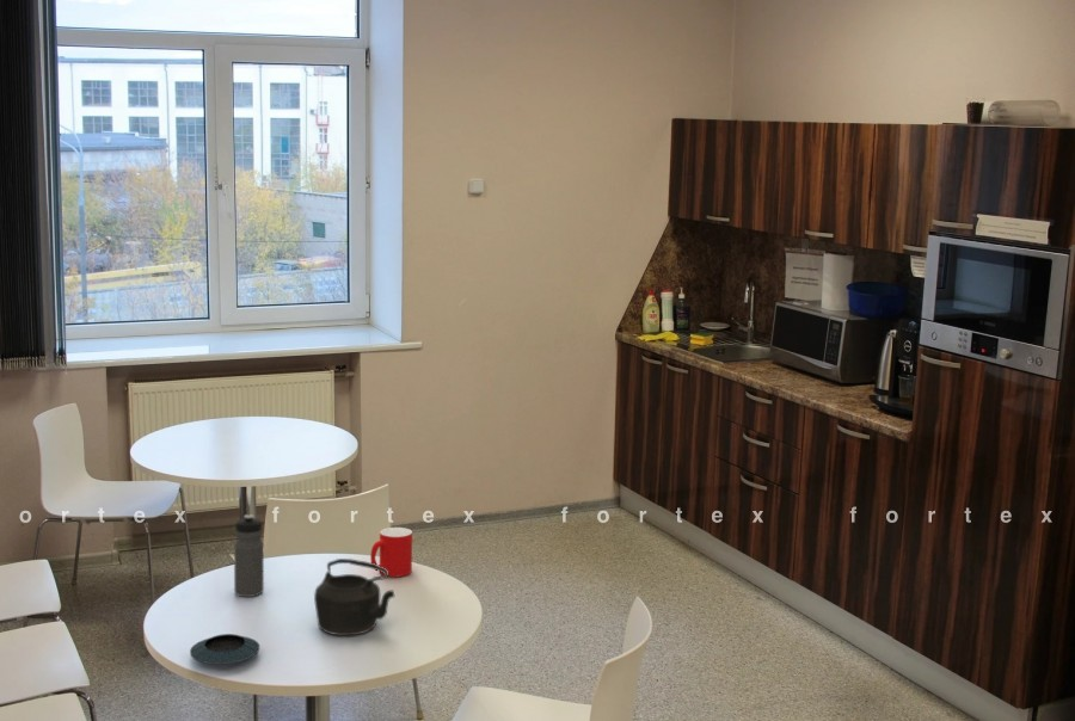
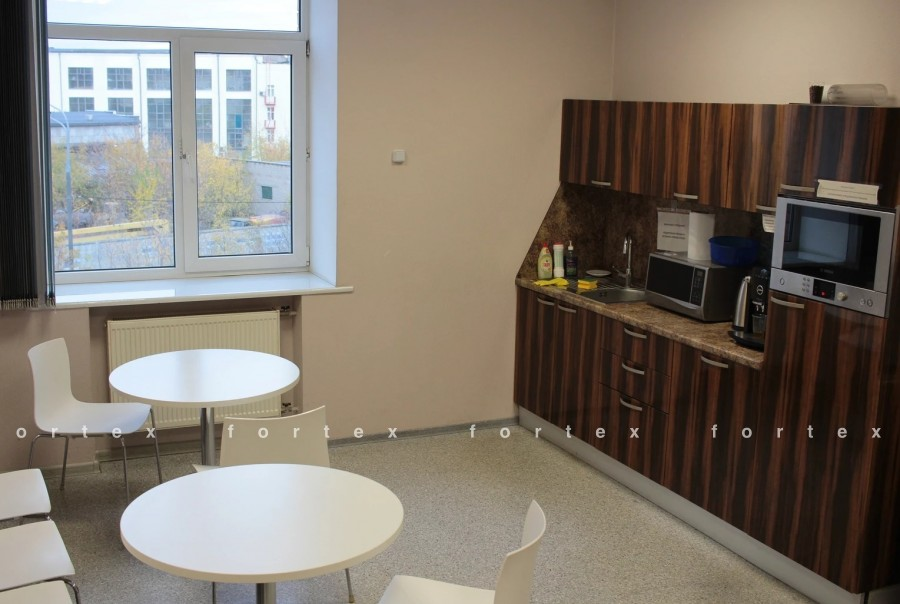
- cup [369,526,413,578]
- teapot [313,557,395,636]
- water bottle [233,513,265,598]
- saucer [189,633,260,666]
